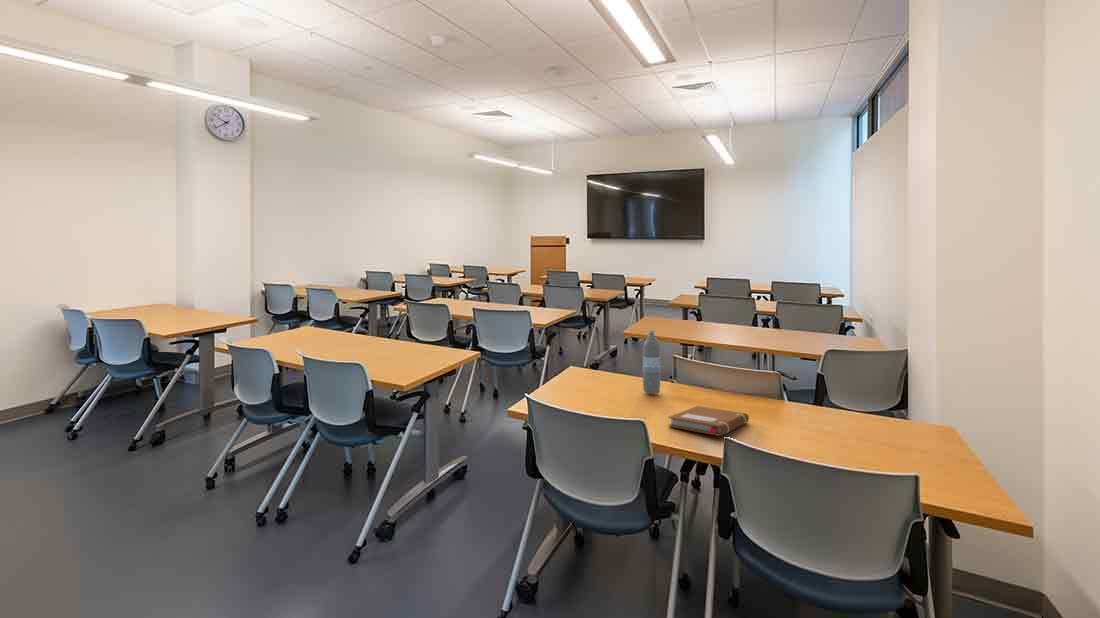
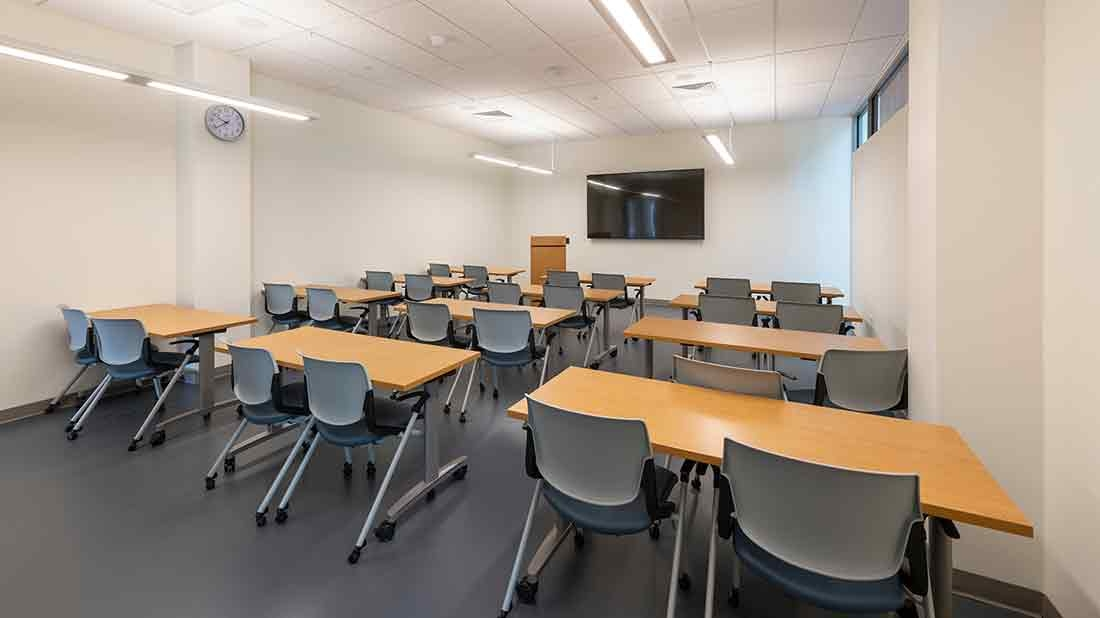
- water bottle [642,329,661,395]
- notebook [667,405,750,437]
